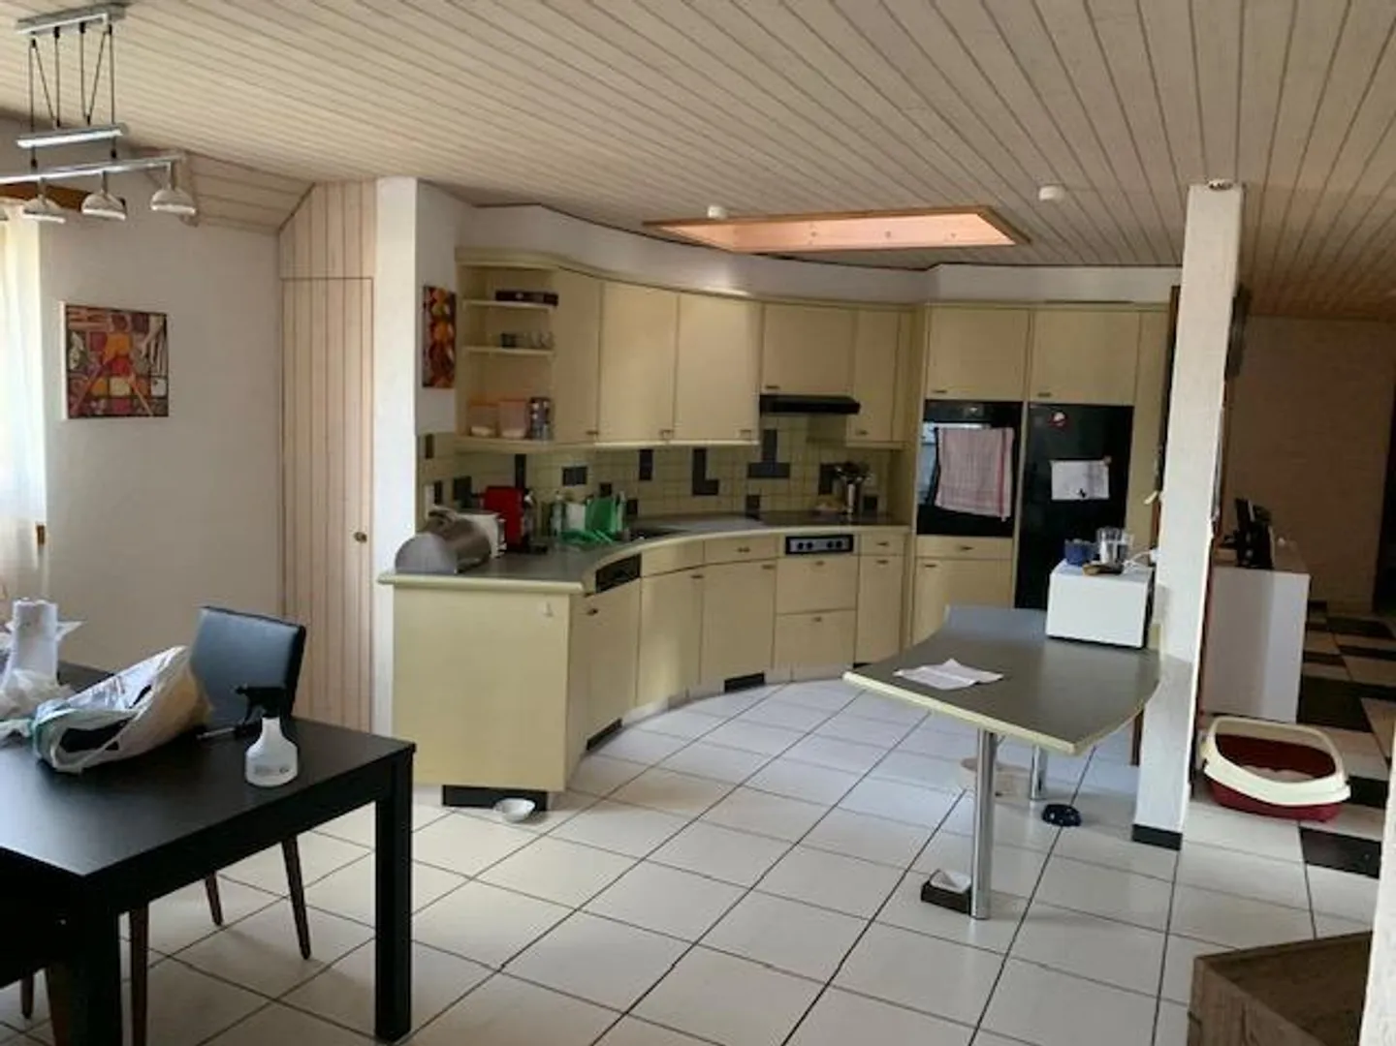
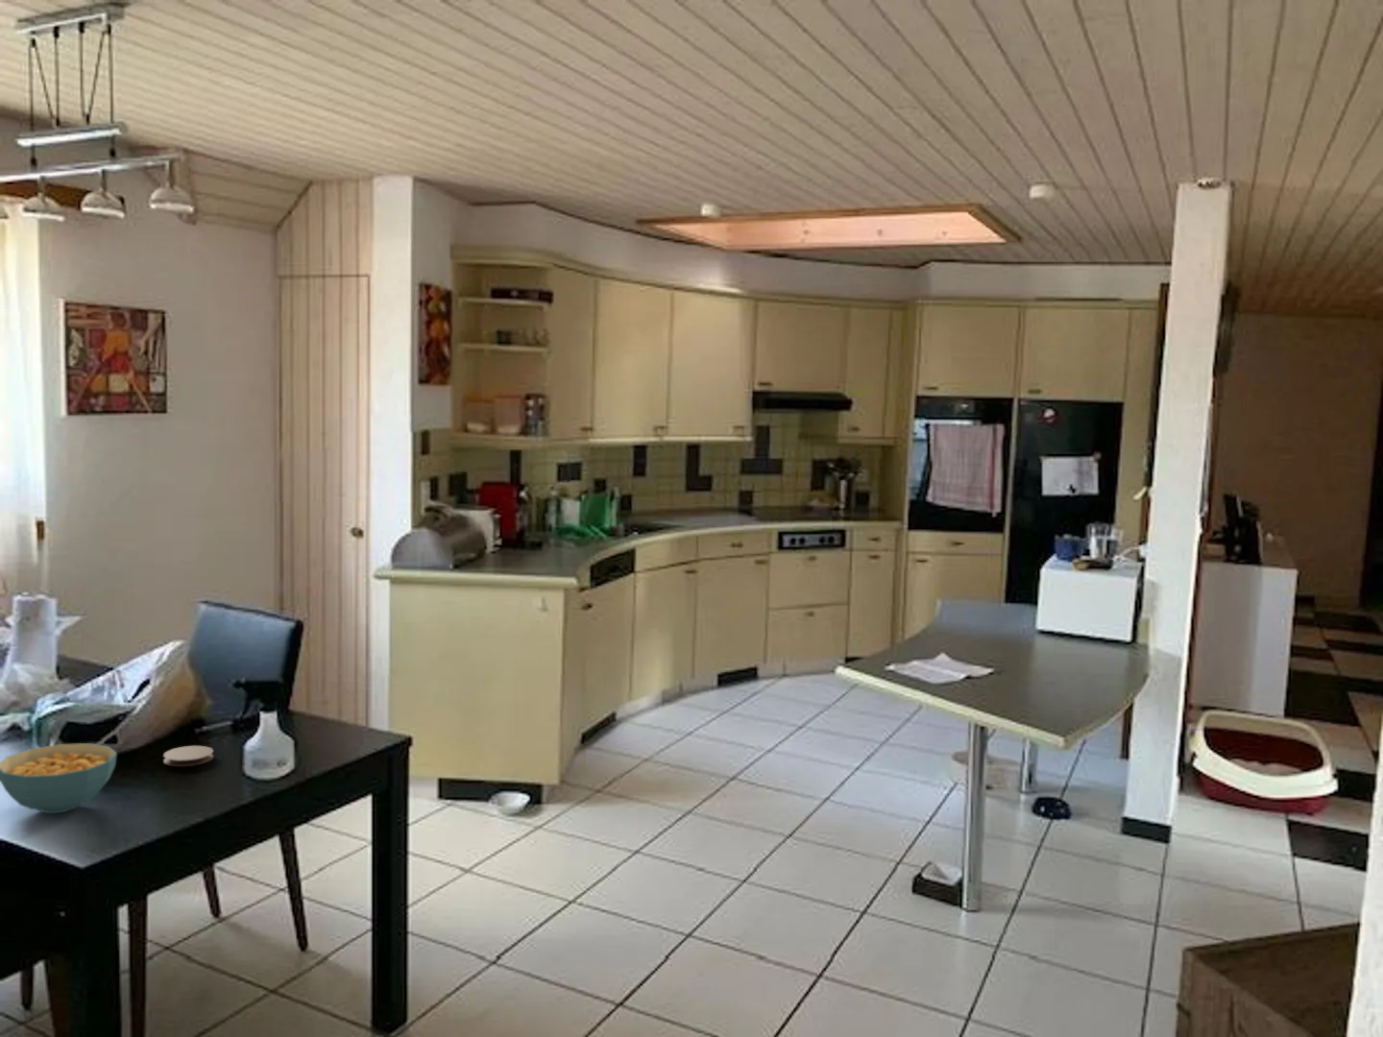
+ coaster [162,745,215,767]
+ cereal bowl [0,742,118,814]
